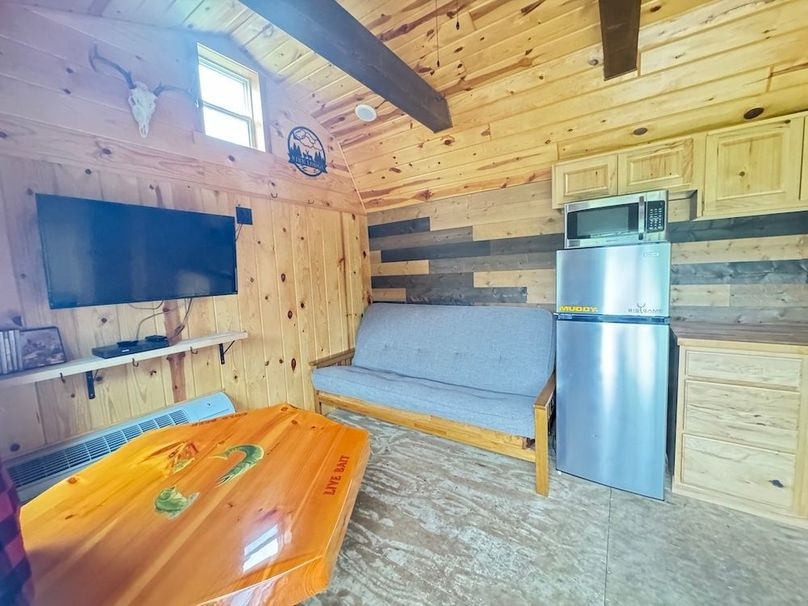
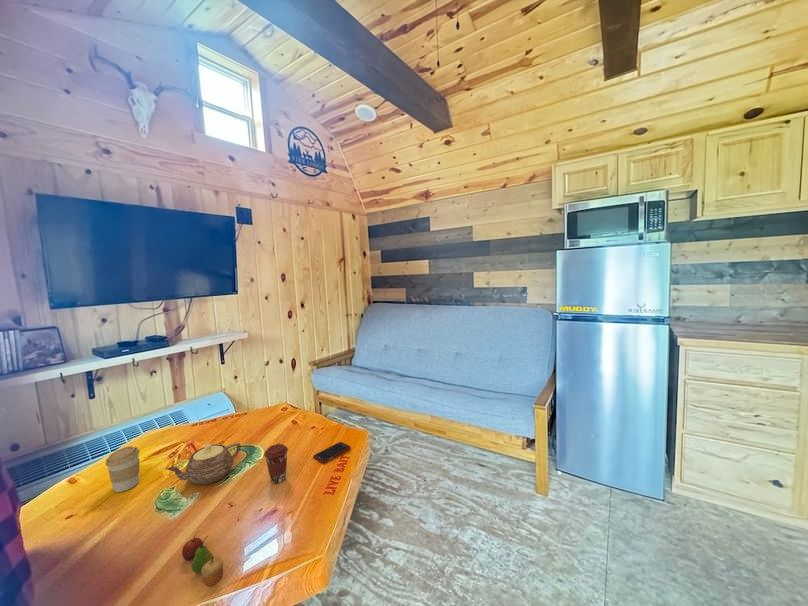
+ coffee cup [263,443,289,484]
+ fruit [181,530,224,588]
+ teapot [165,442,242,486]
+ cell phone [312,441,351,464]
+ coffee cup [104,445,141,493]
